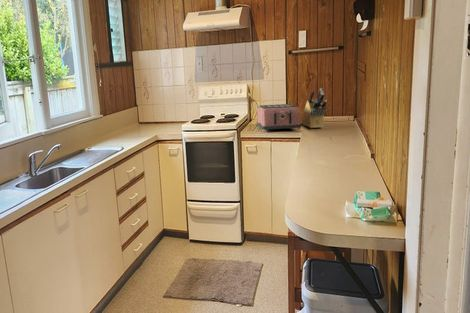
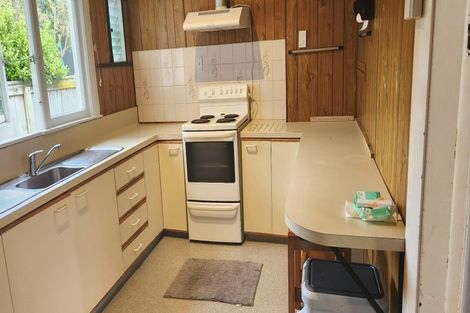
- knife block [300,88,328,129]
- toaster [255,103,302,132]
